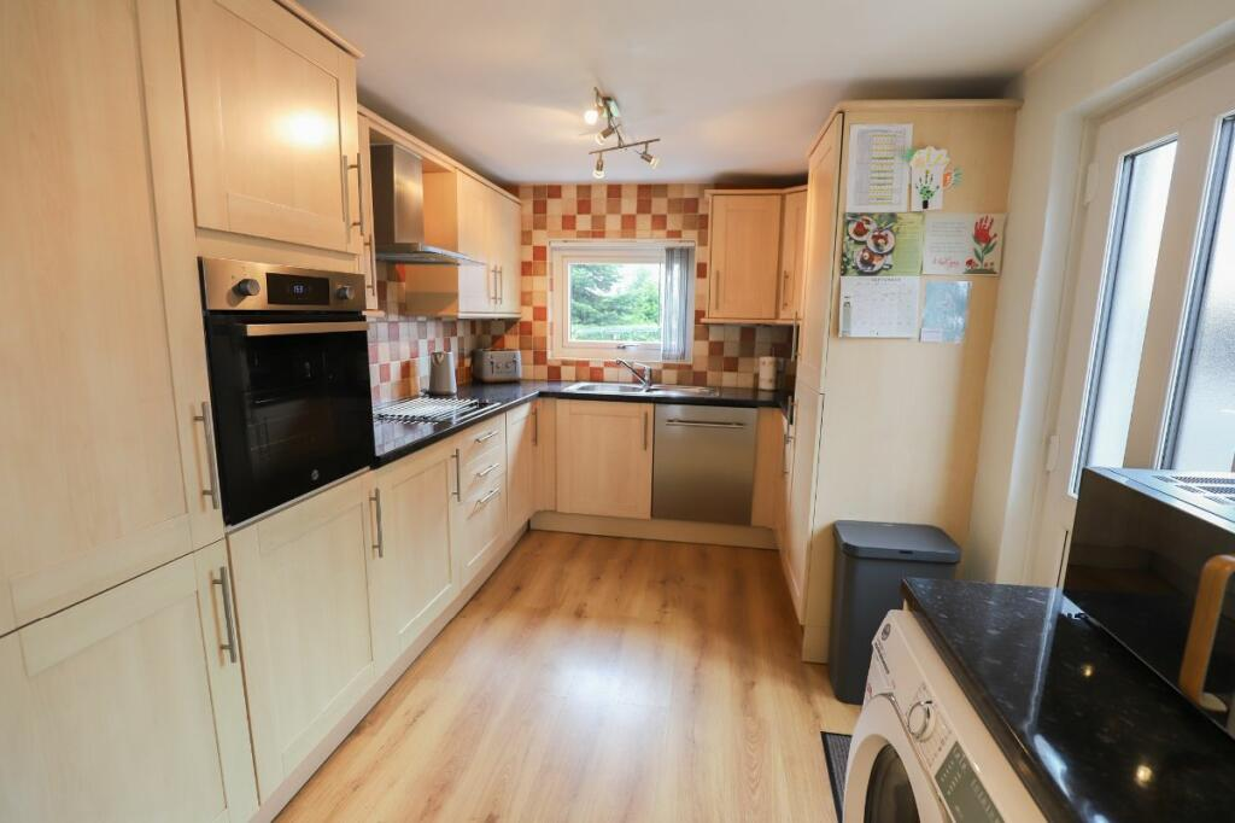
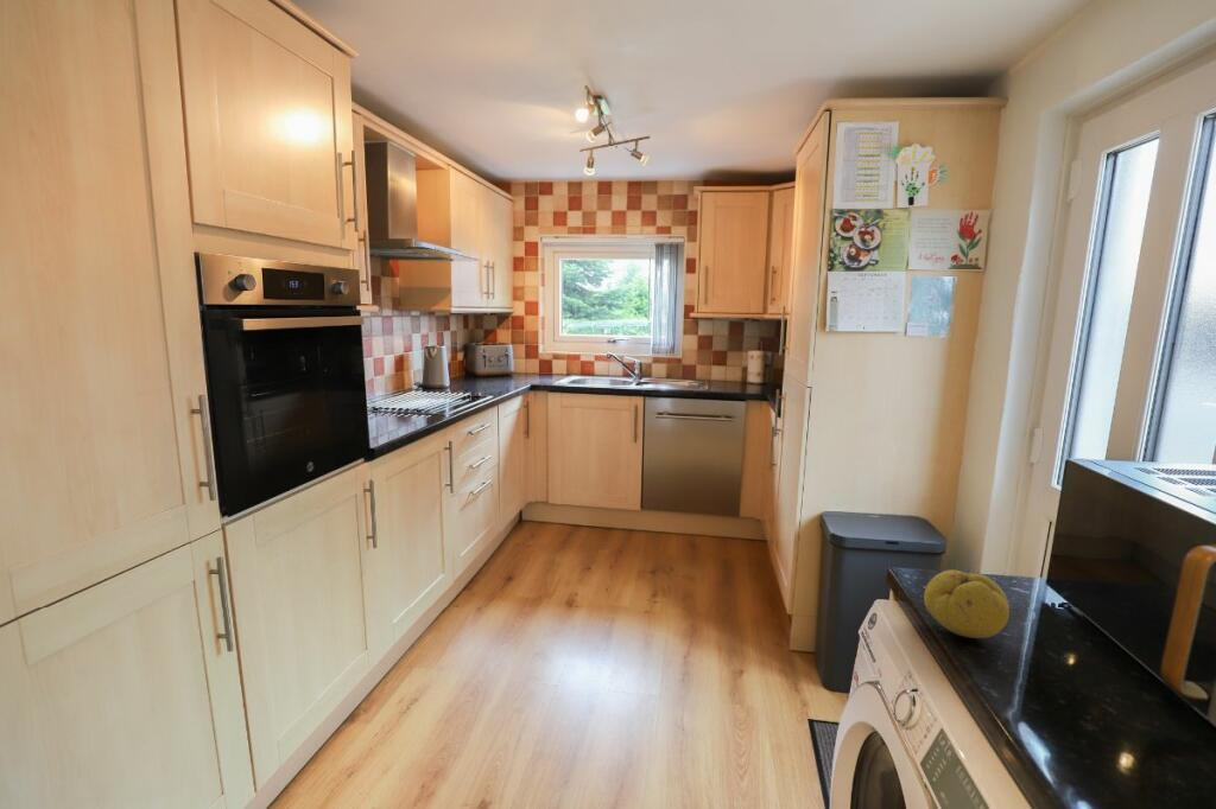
+ fruit [923,569,1011,639]
